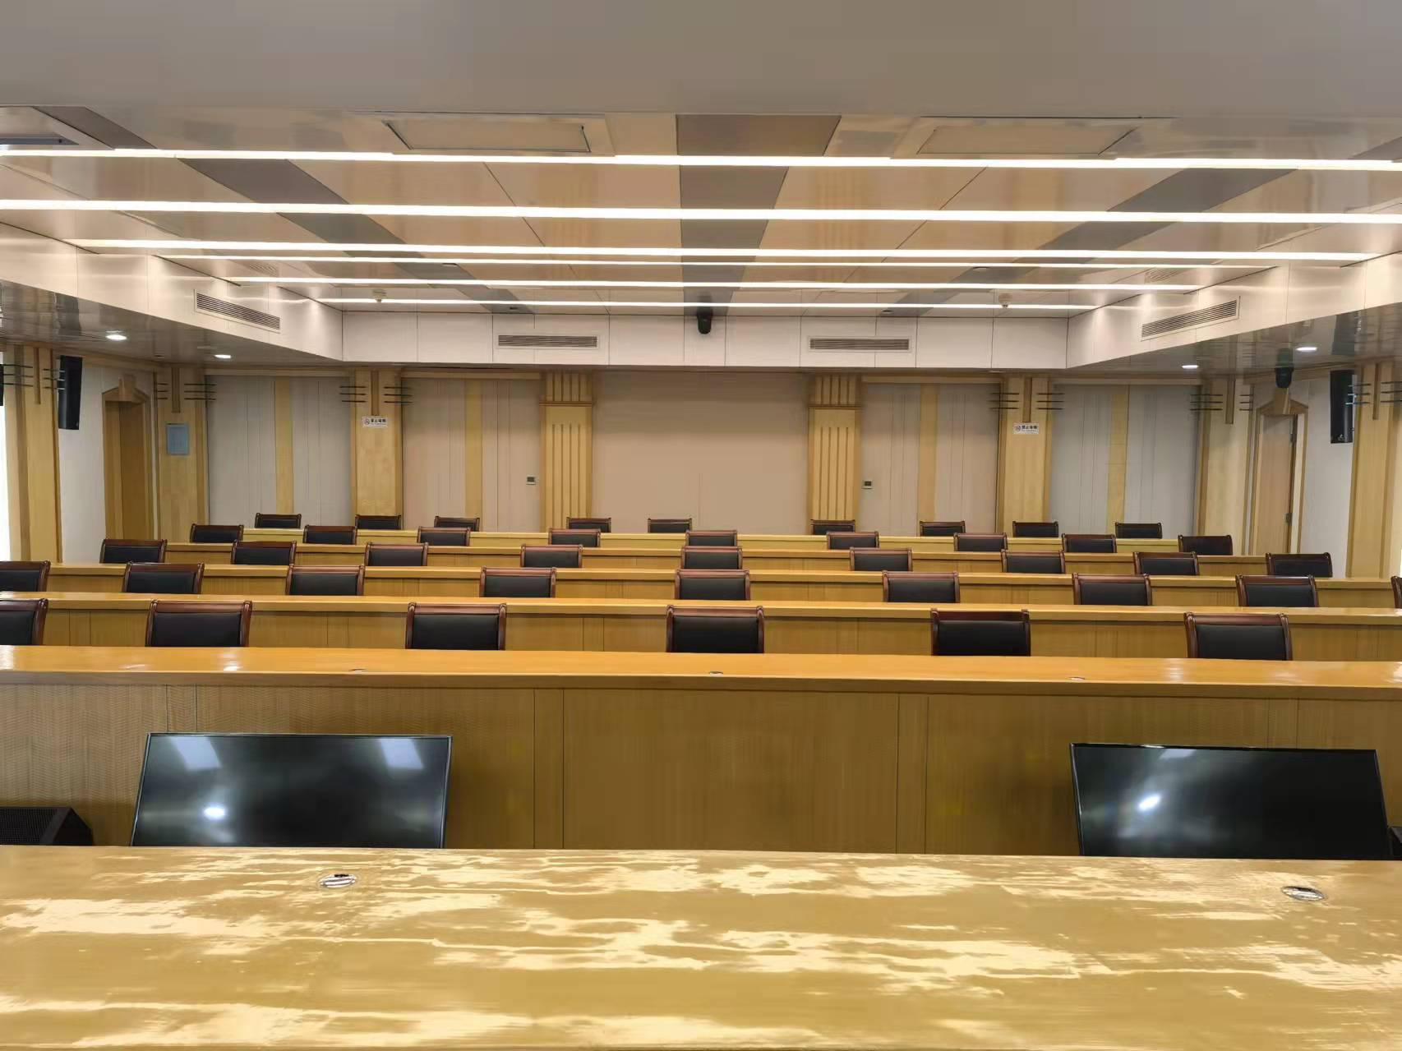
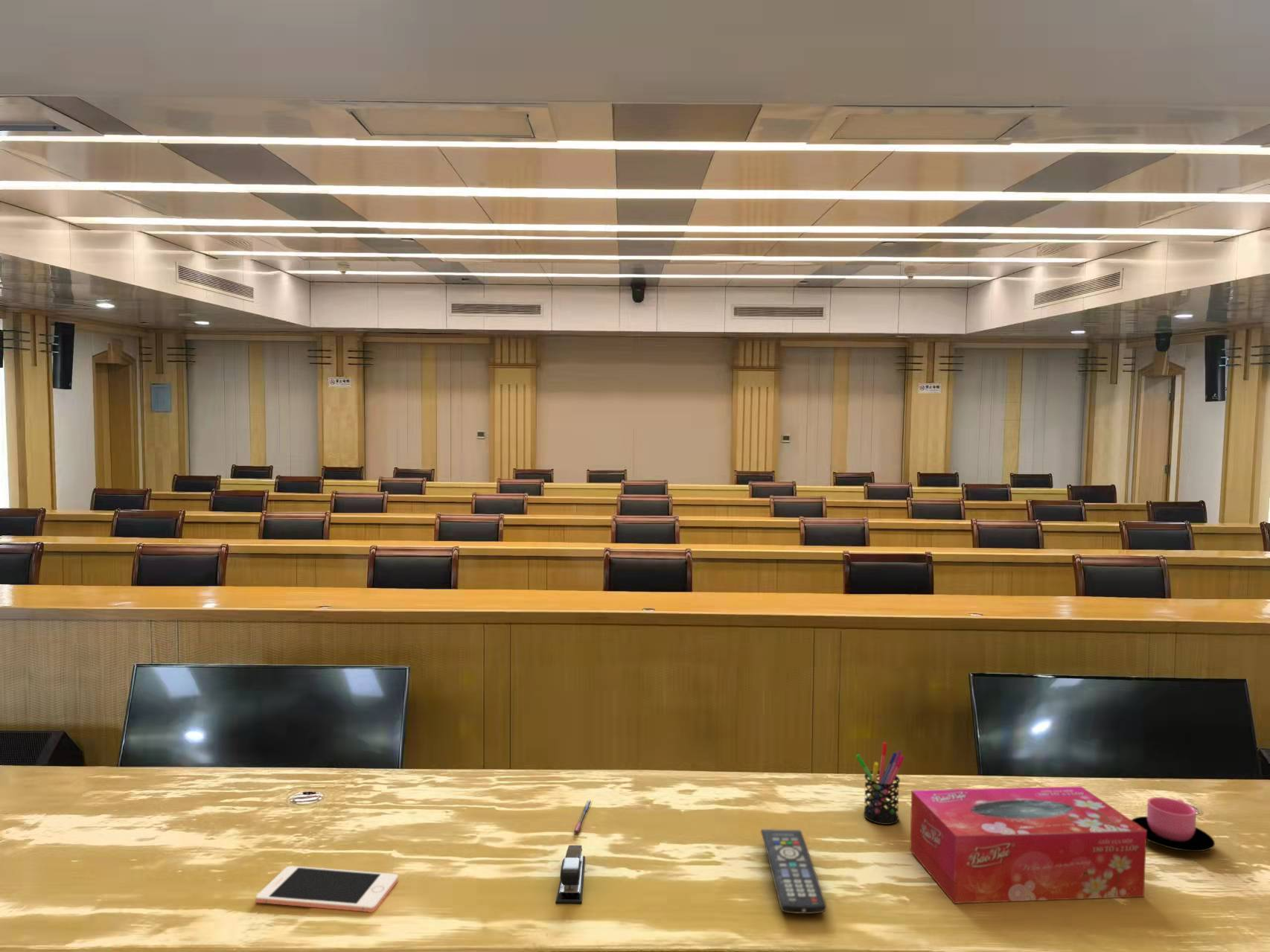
+ pen holder [855,741,905,825]
+ tissue box [909,785,1147,904]
+ stapler [555,845,586,905]
+ cup [1131,796,1216,852]
+ cell phone [255,865,399,913]
+ remote control [760,828,827,915]
+ pen [572,799,593,834]
